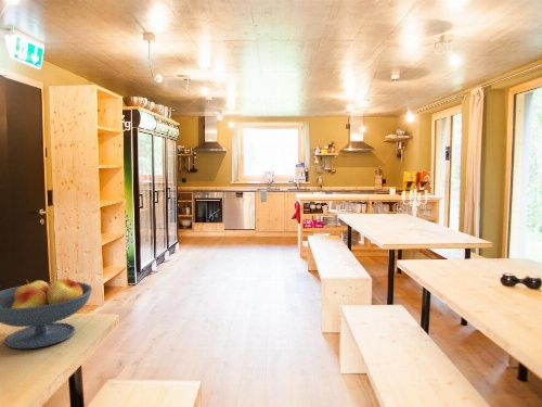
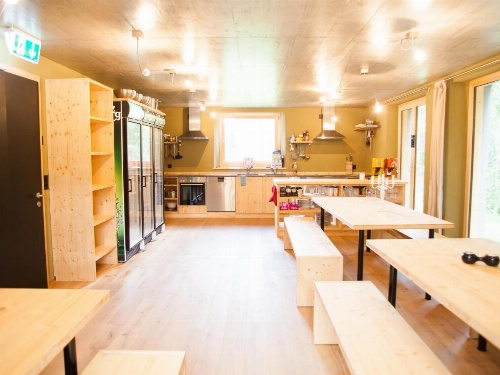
- fruit bowl [0,277,93,349]
